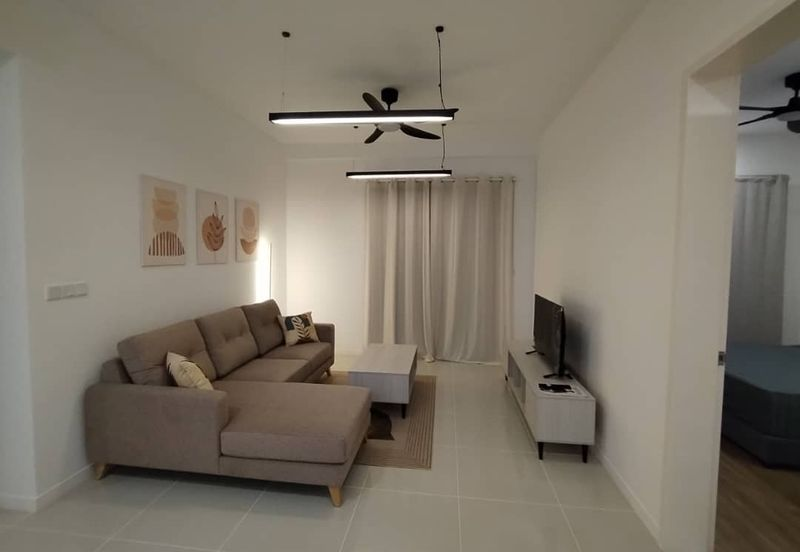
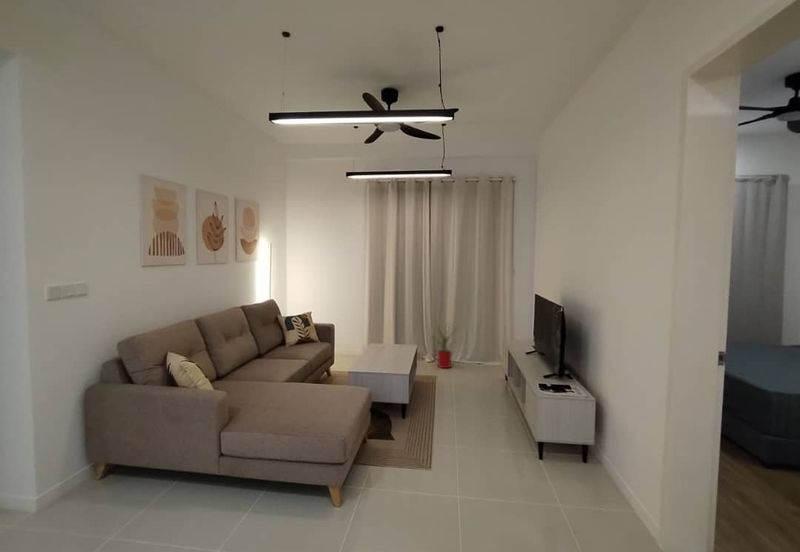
+ house plant [428,316,465,369]
